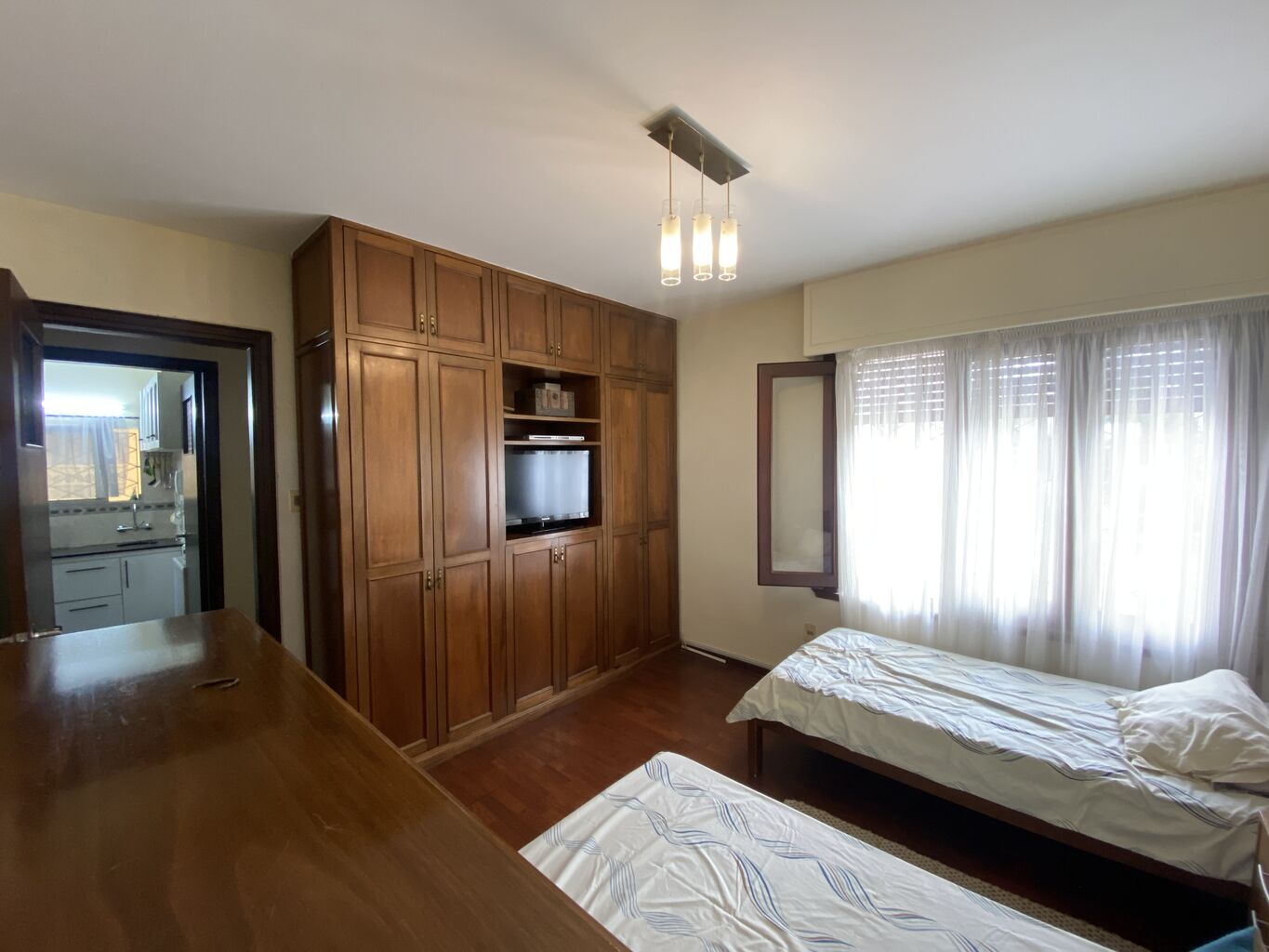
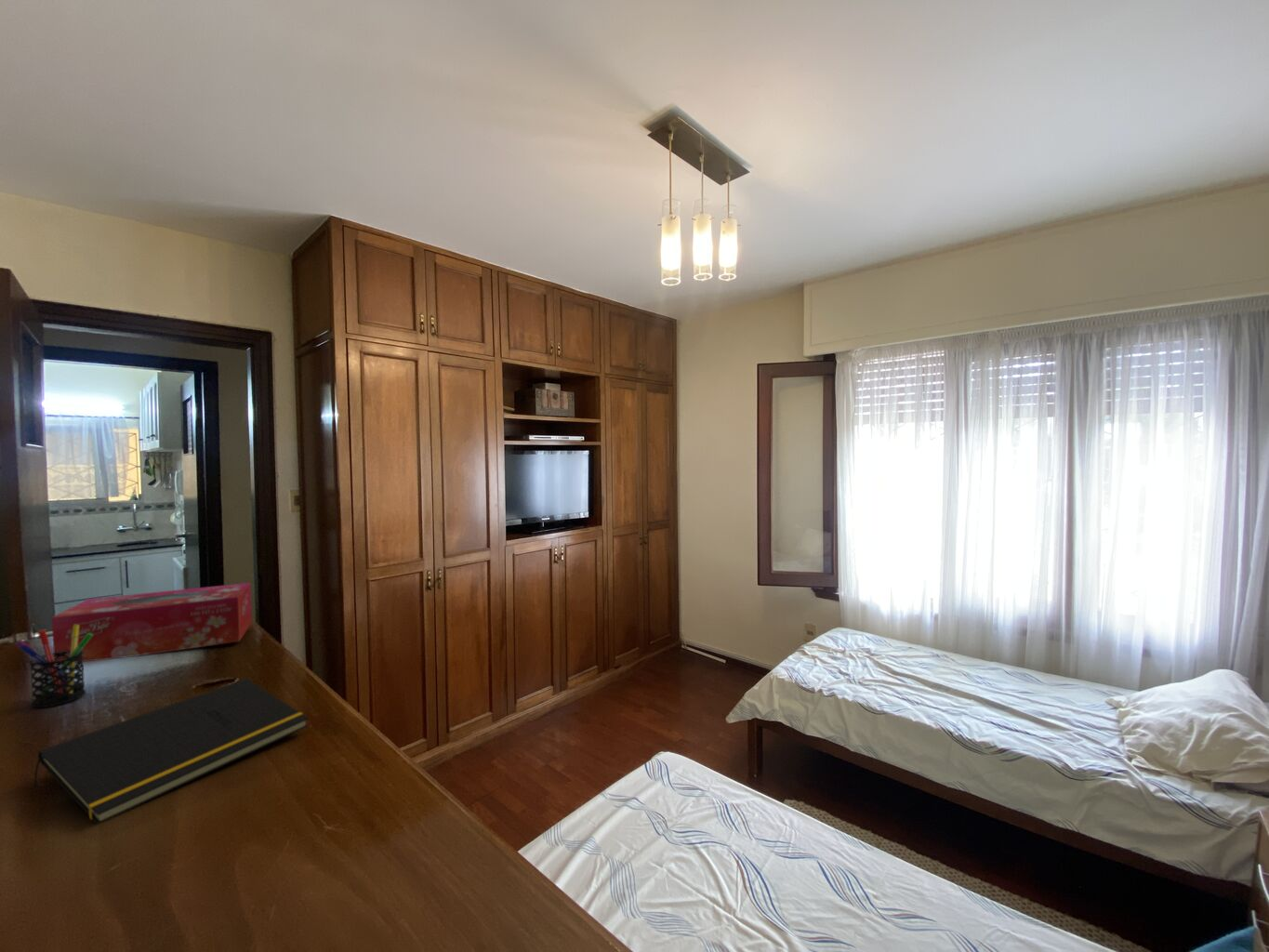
+ tissue box [51,582,253,666]
+ notepad [33,678,310,825]
+ pen holder [14,625,93,708]
